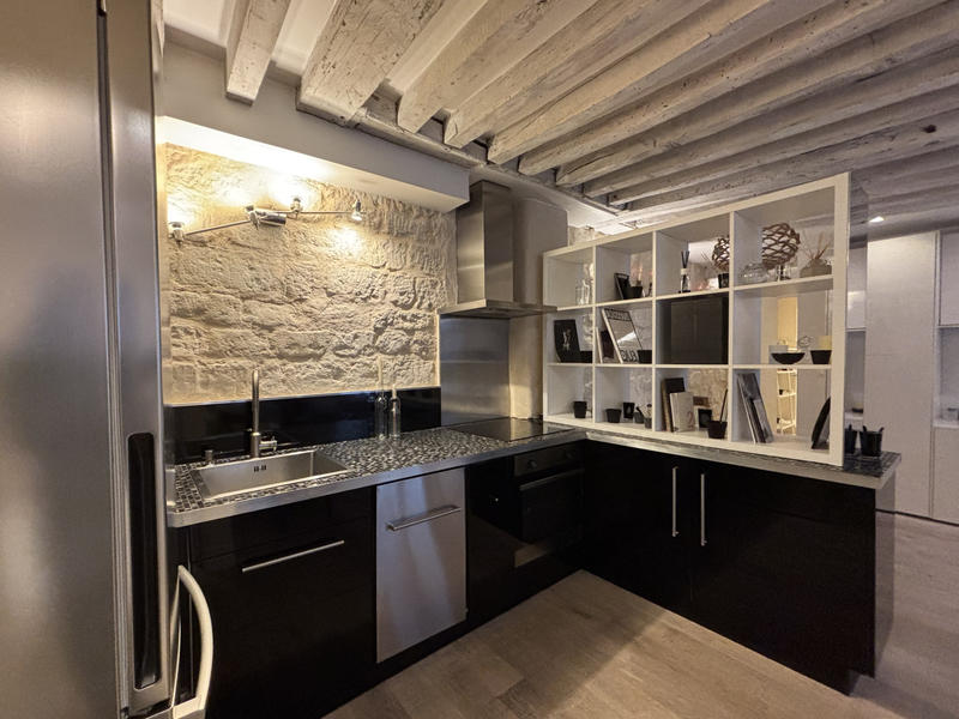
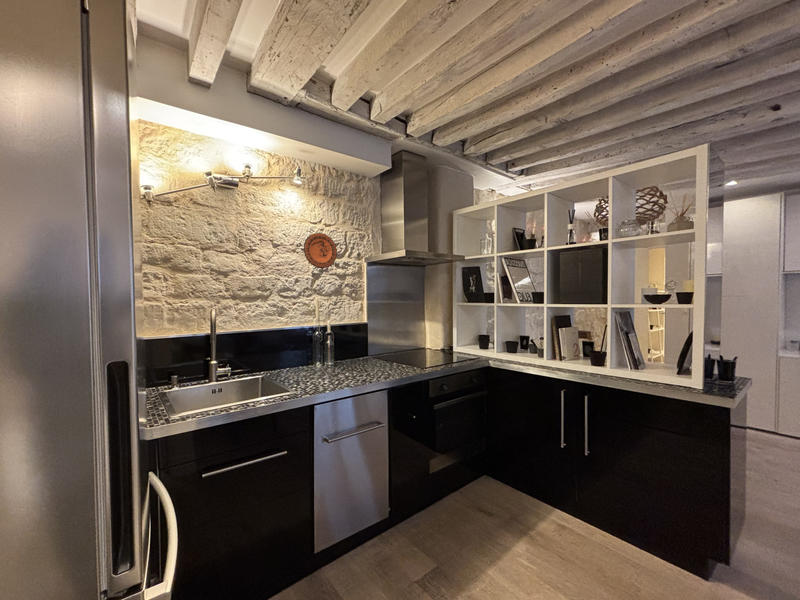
+ decorative plate [303,232,338,269]
